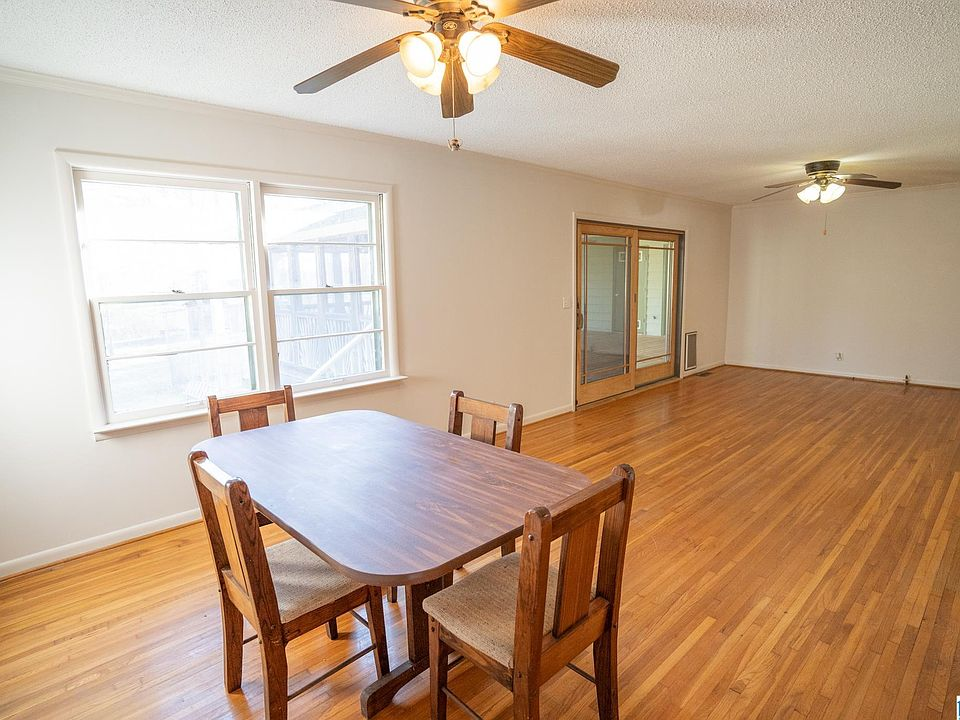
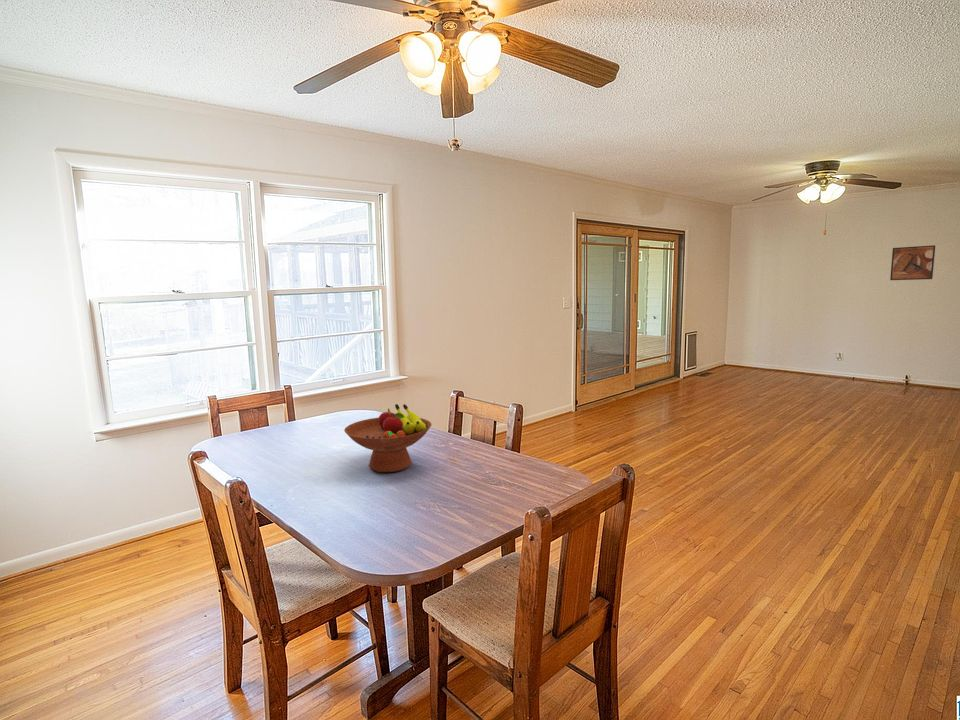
+ fruit bowl [343,403,432,473]
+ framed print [889,244,936,281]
